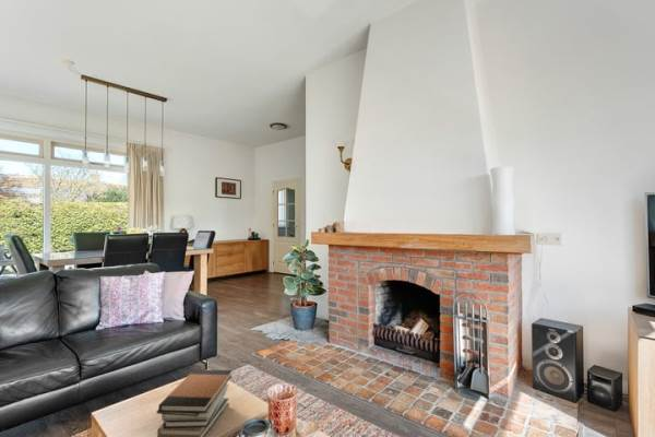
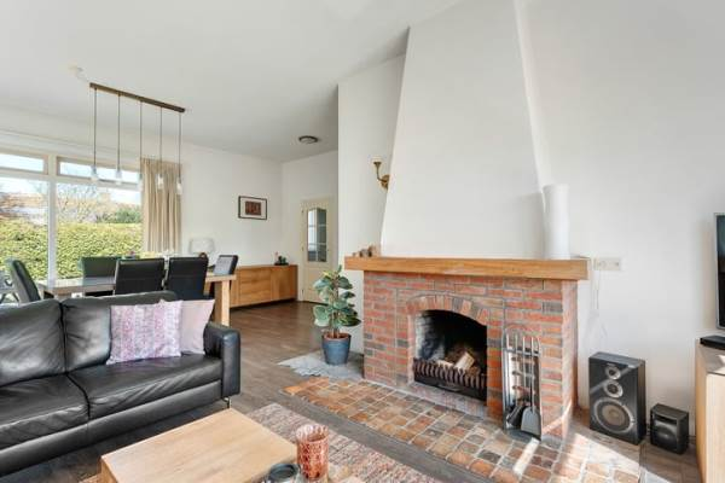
- book stack [156,368,234,437]
